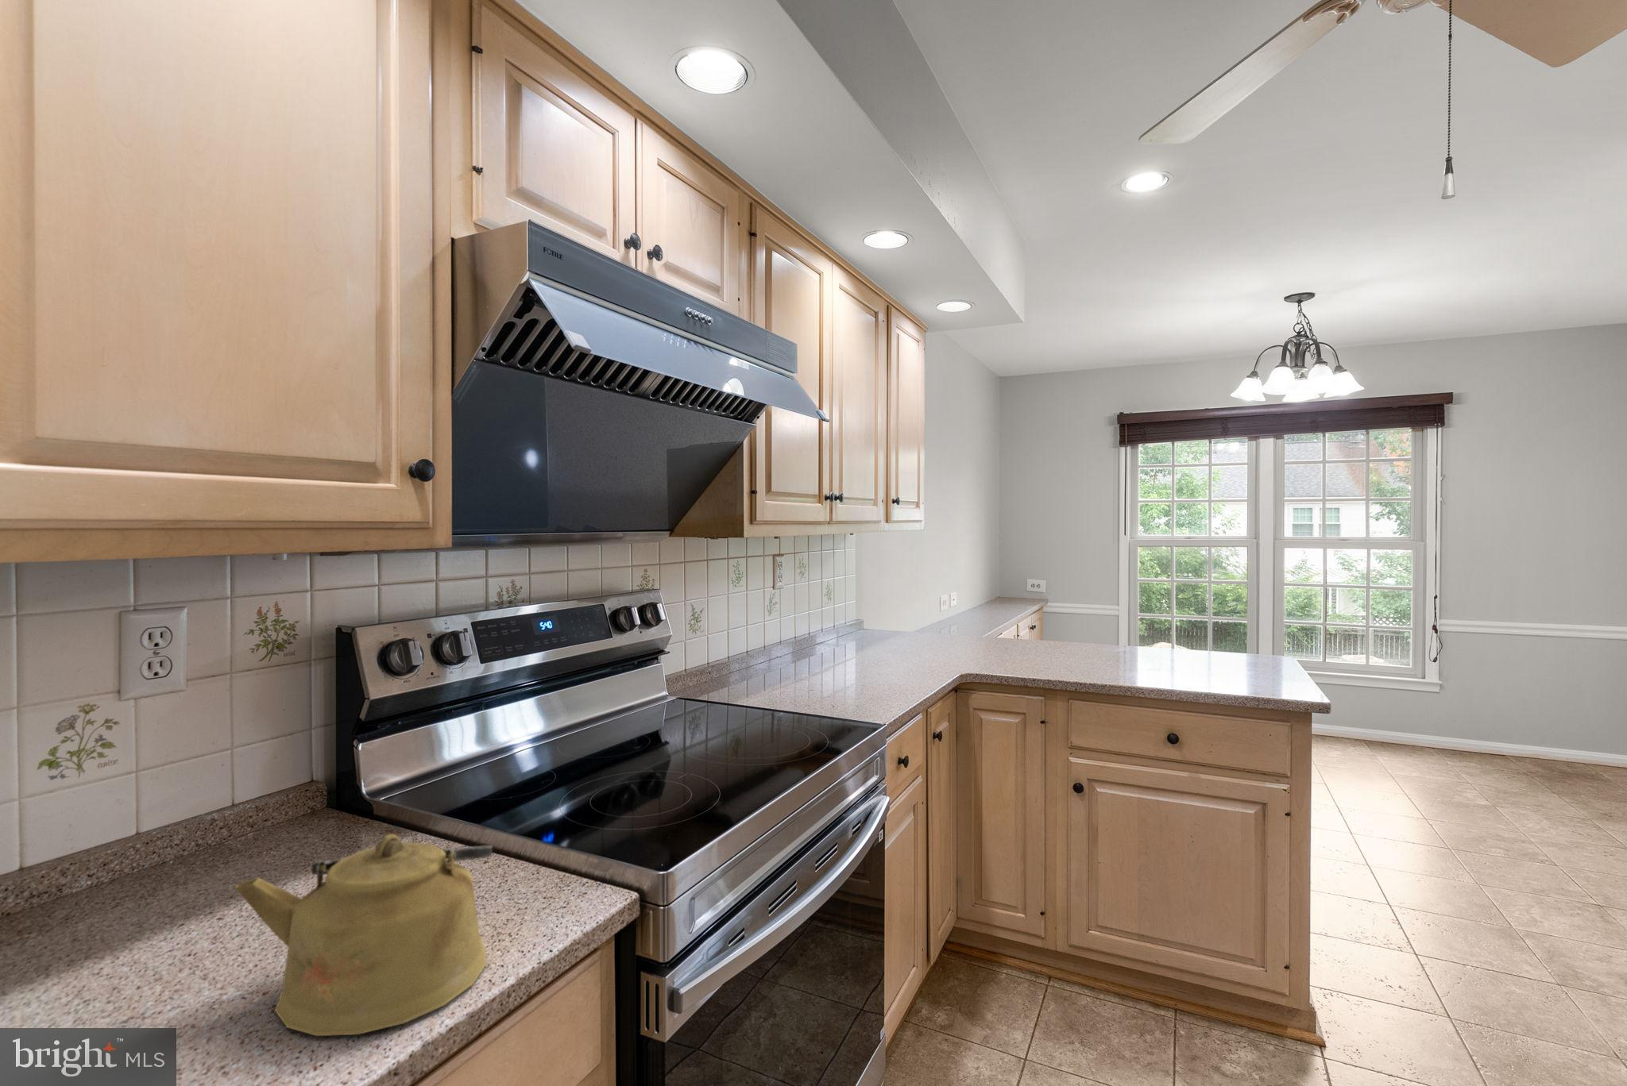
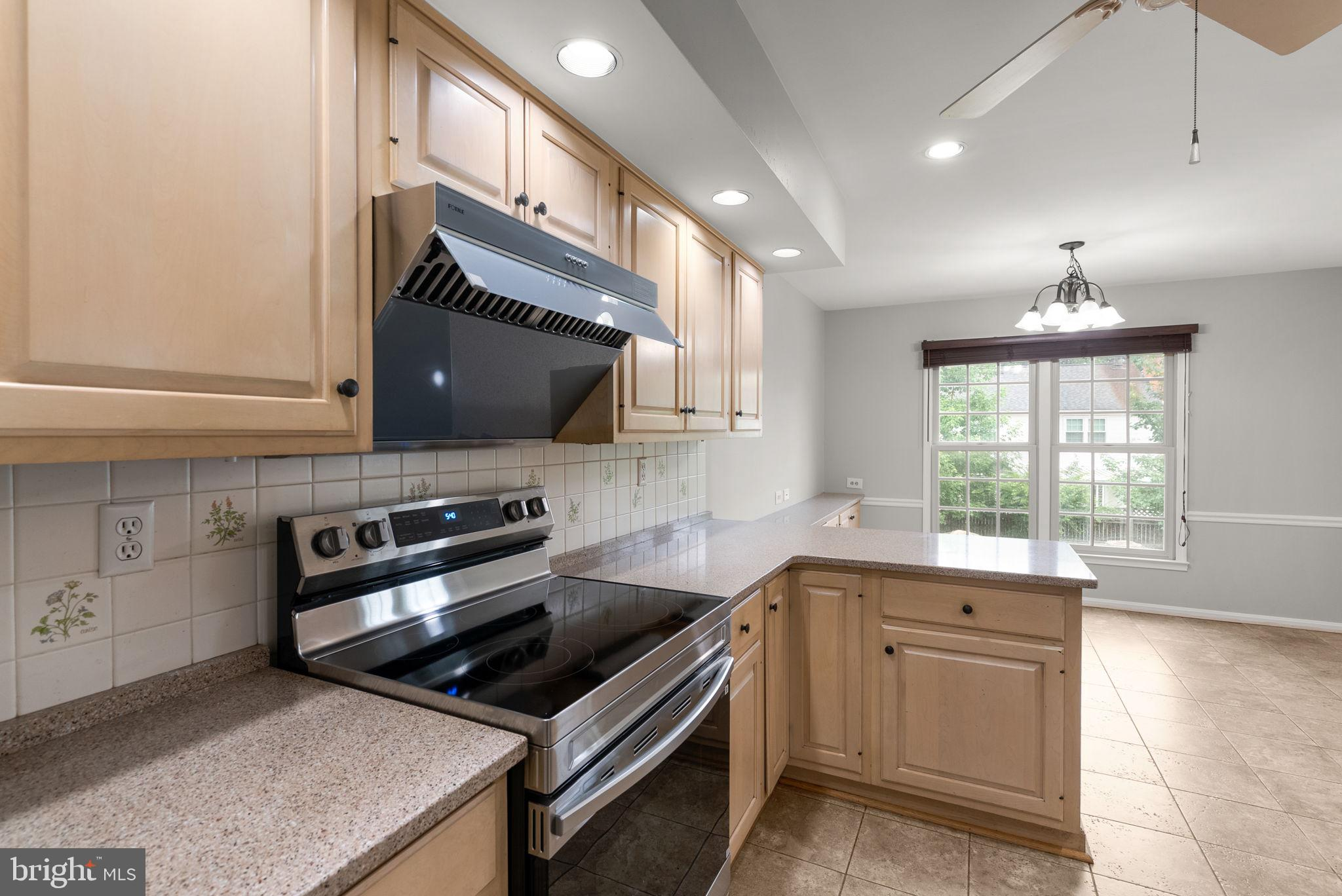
- kettle [234,834,493,1036]
